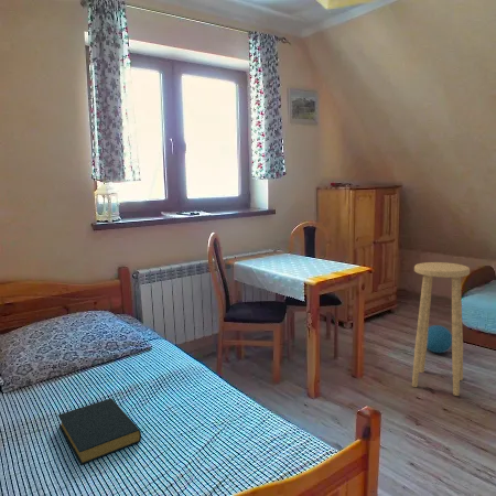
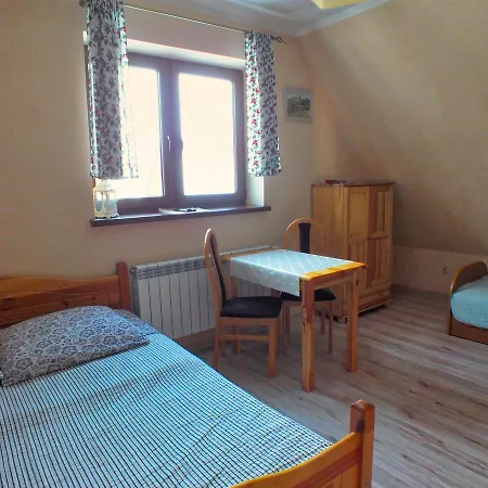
- hardback book [57,397,142,466]
- ball [427,324,452,354]
- stool [411,261,471,397]
